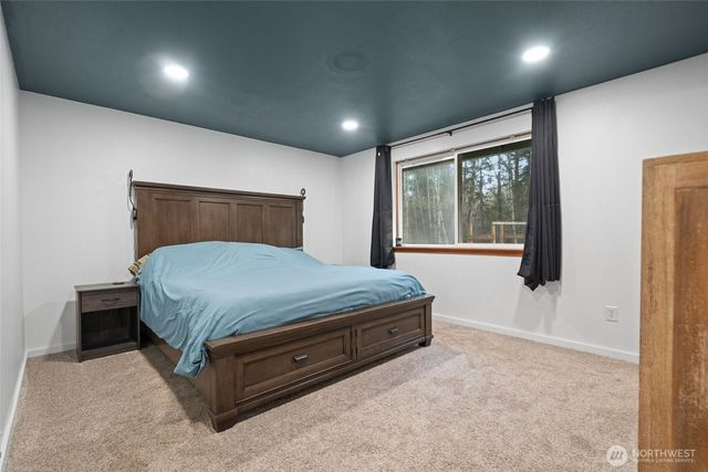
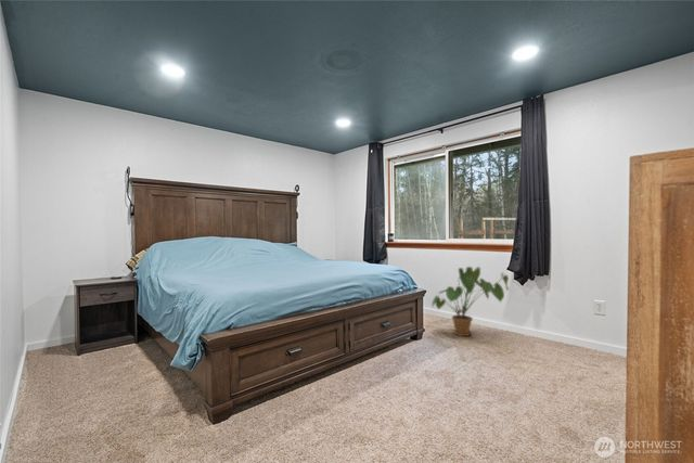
+ house plant [430,266,510,337]
